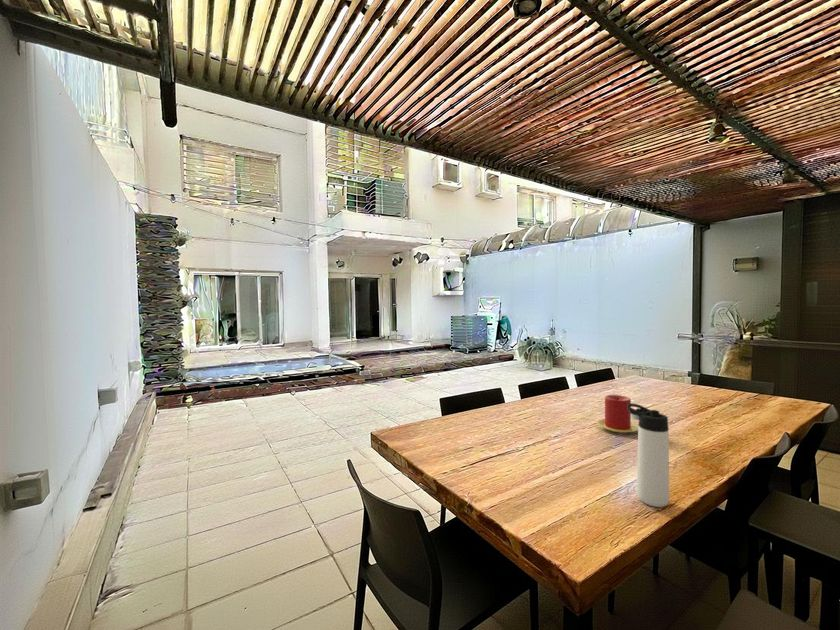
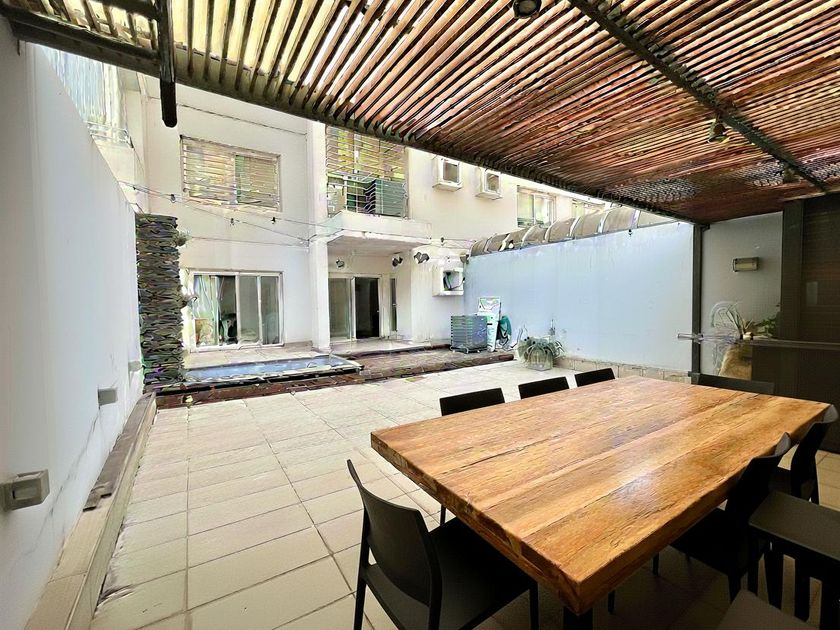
- thermos bottle [627,402,670,508]
- candle [596,394,639,434]
